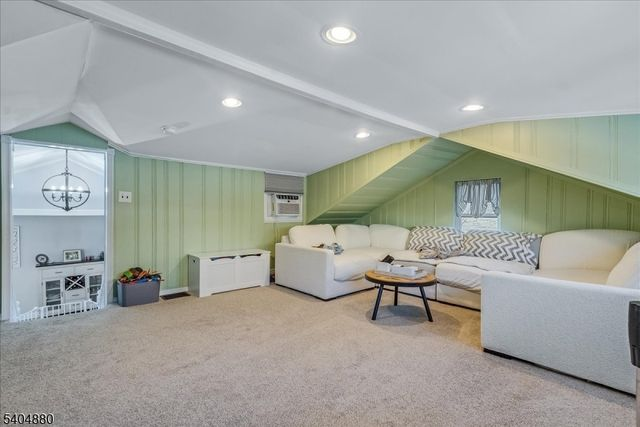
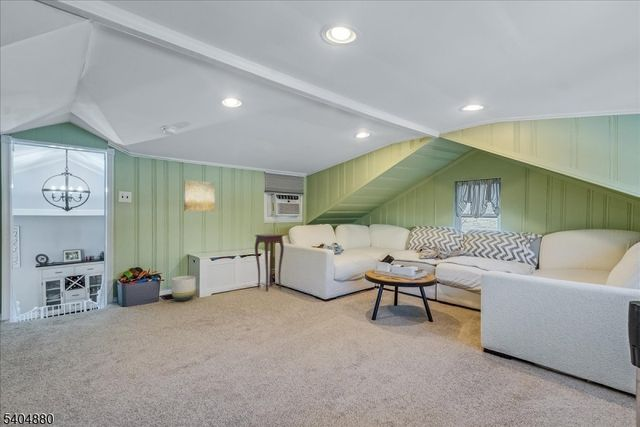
+ side table [254,233,285,292]
+ planter [171,275,197,302]
+ wall art [183,179,216,212]
